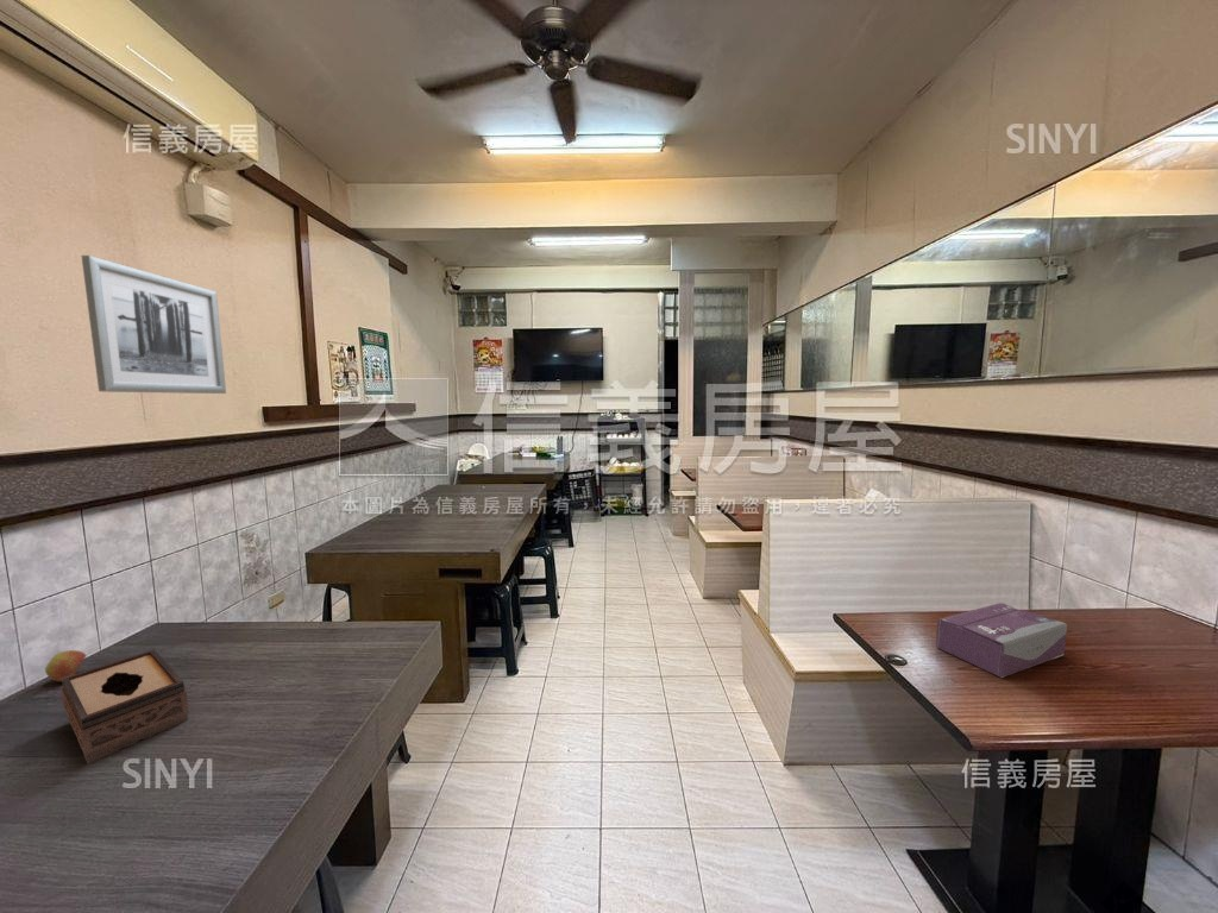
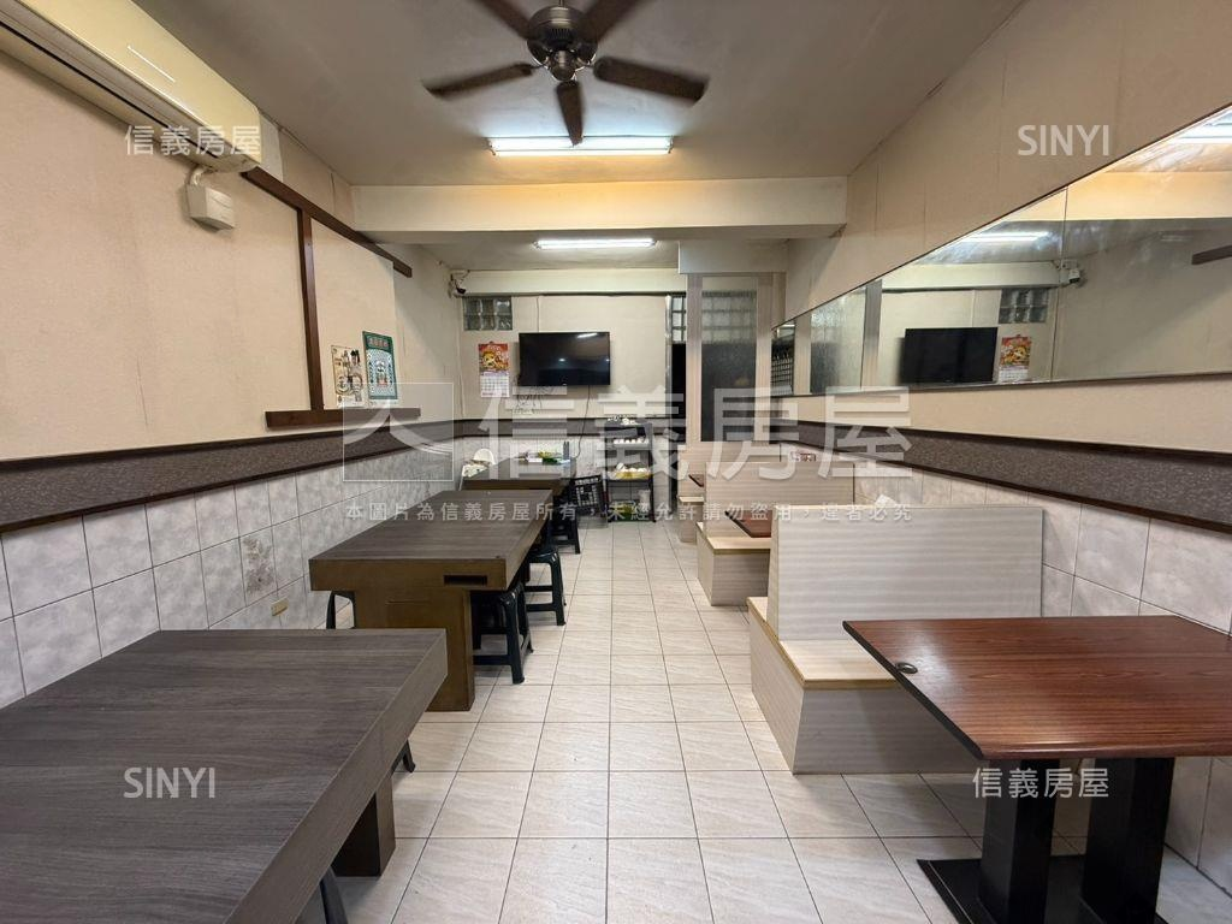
- apple [44,649,87,682]
- wall art [81,254,227,395]
- tissue box [935,602,1068,679]
- tissue box [61,648,190,766]
